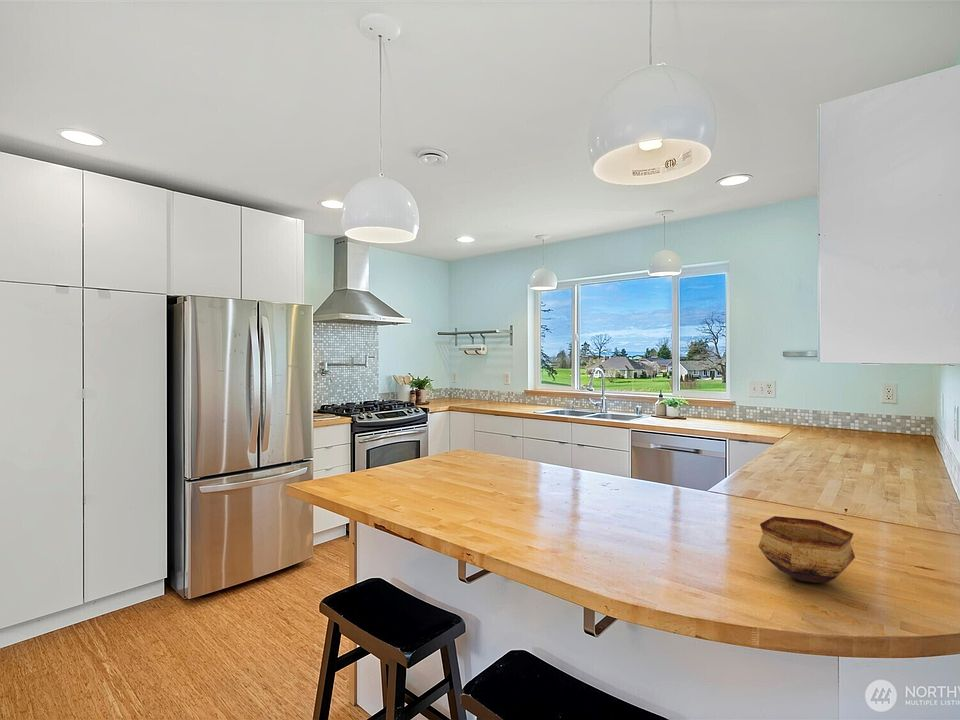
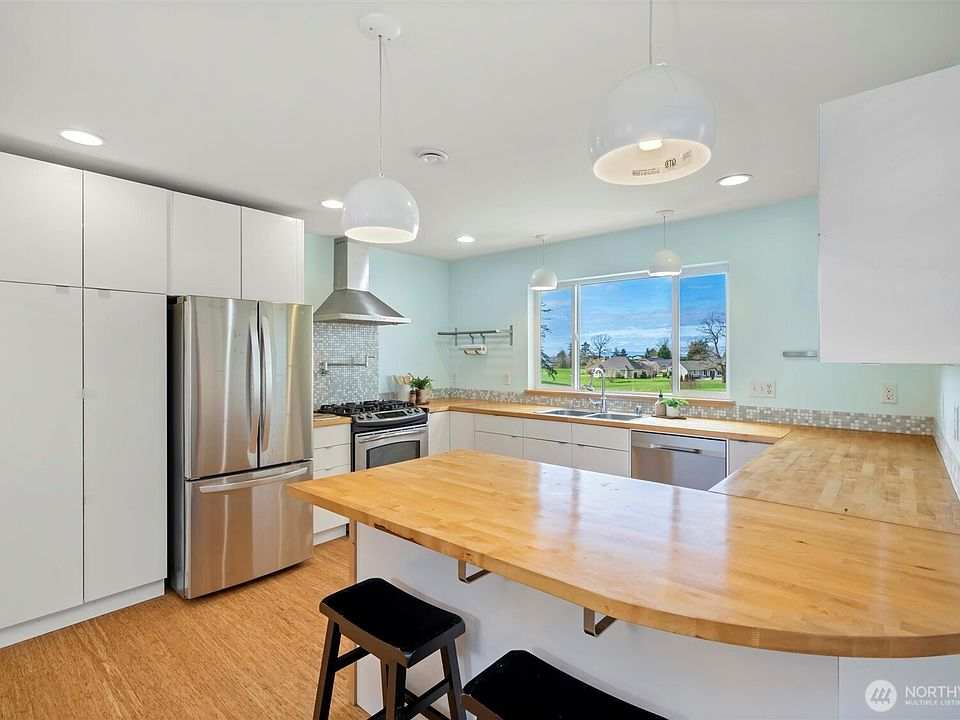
- bowl [758,515,856,584]
